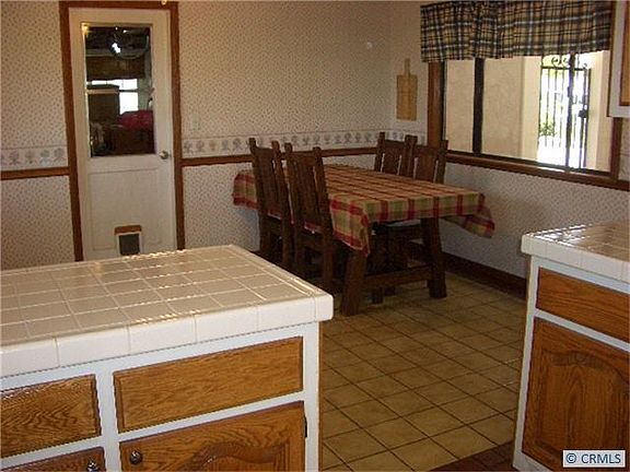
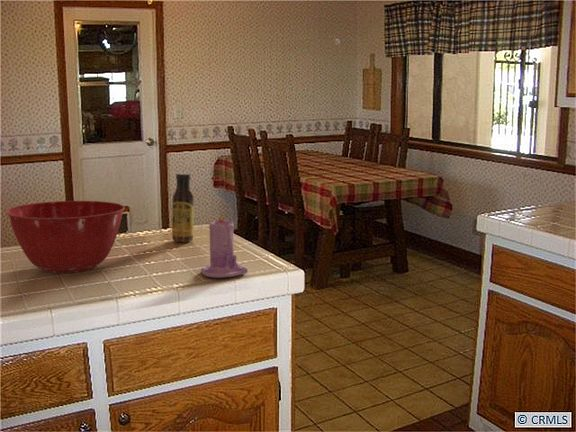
+ candle [200,212,249,279]
+ mixing bowl [5,200,126,274]
+ sauce bottle [171,172,195,243]
